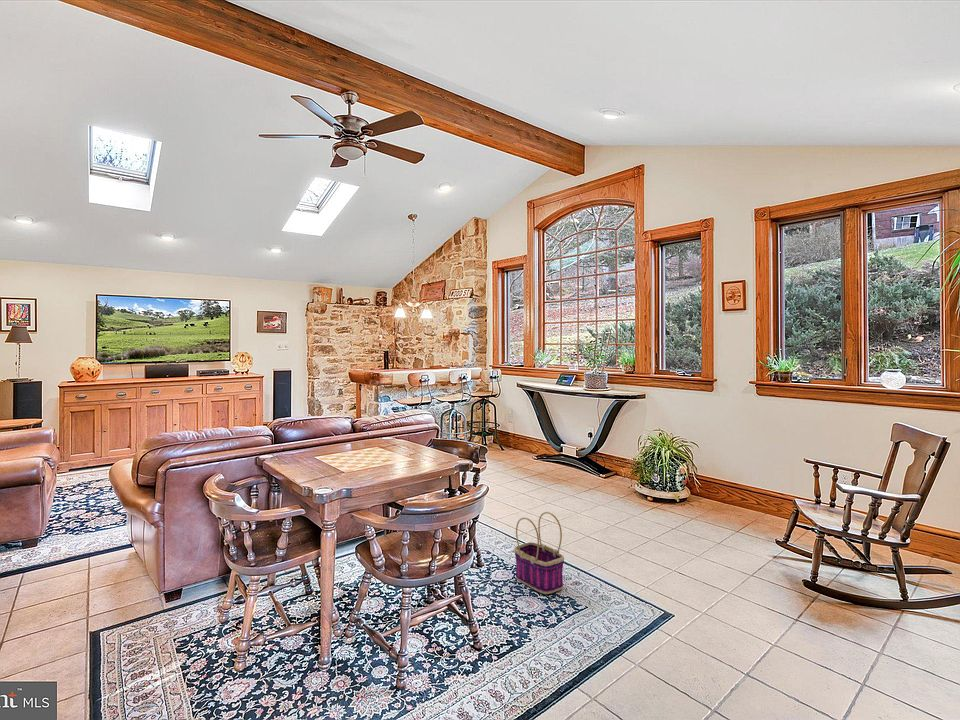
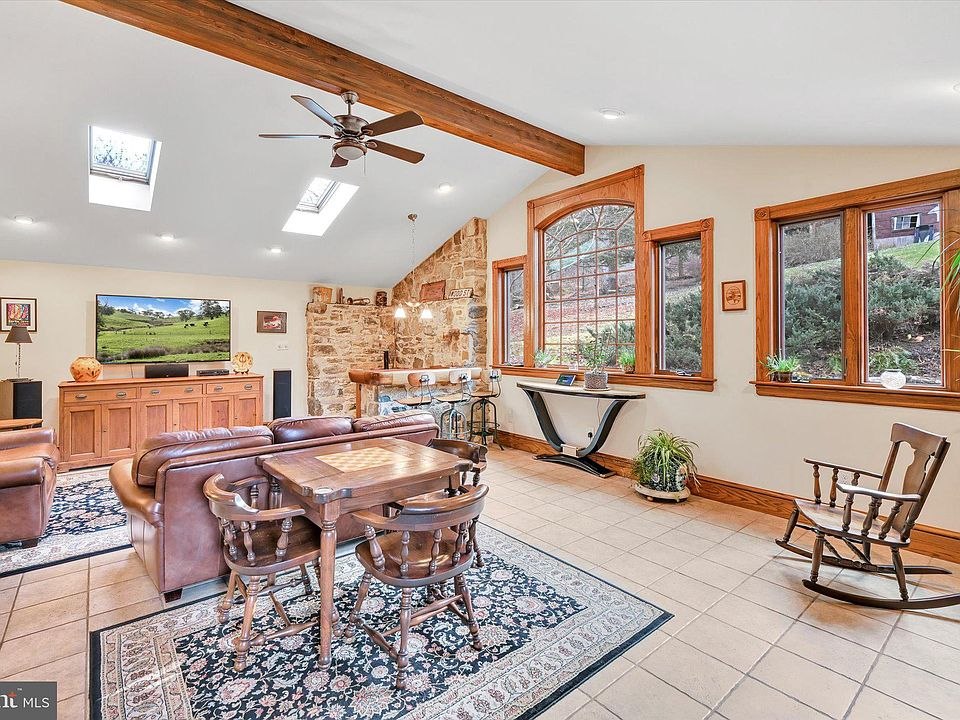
- basket [513,511,565,595]
